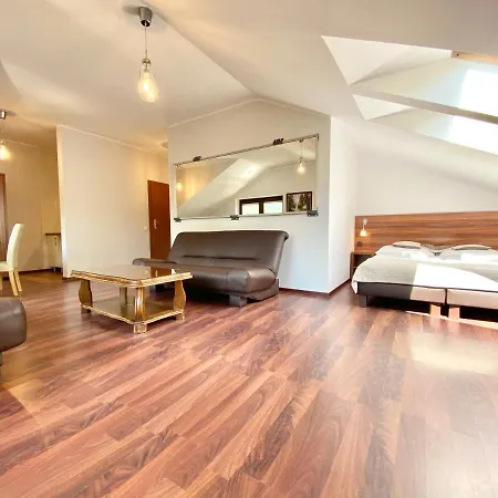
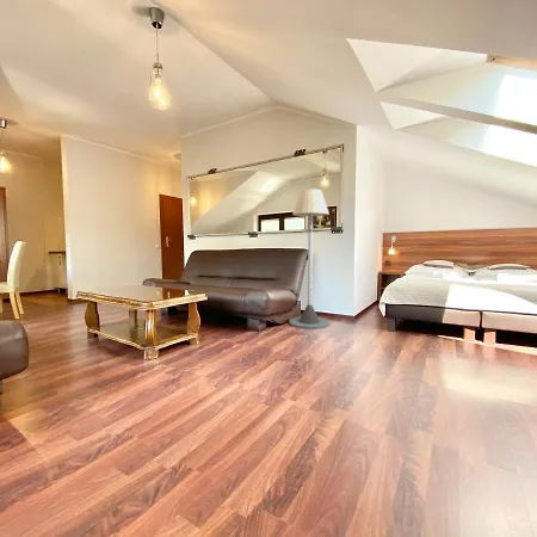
+ floor lamp [289,189,331,331]
